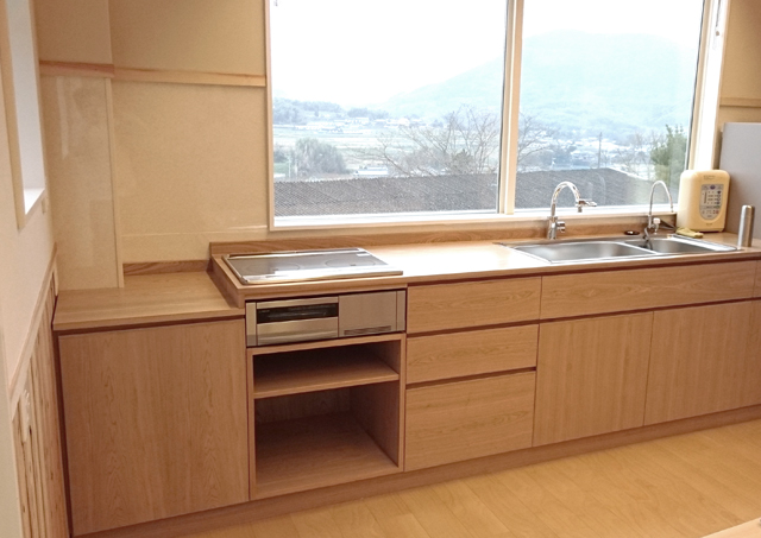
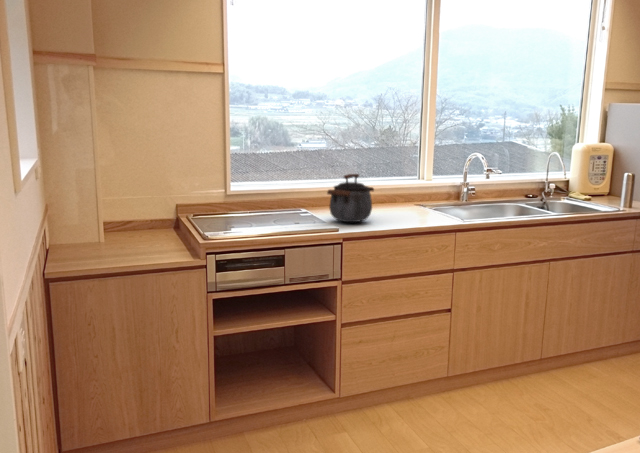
+ kettle [326,173,375,223]
